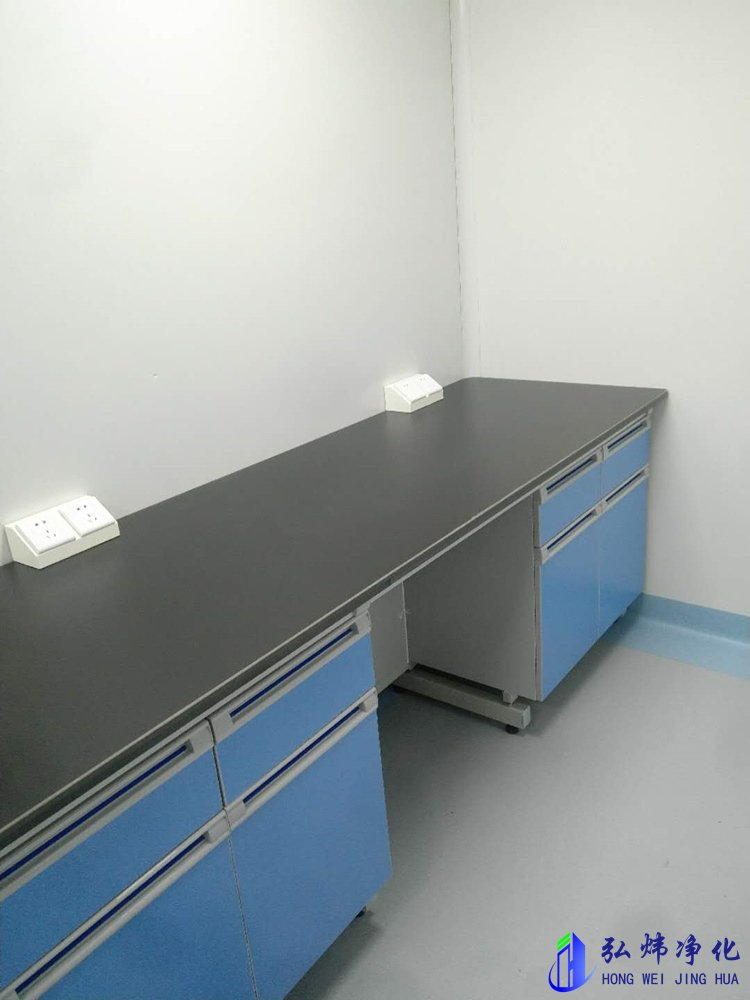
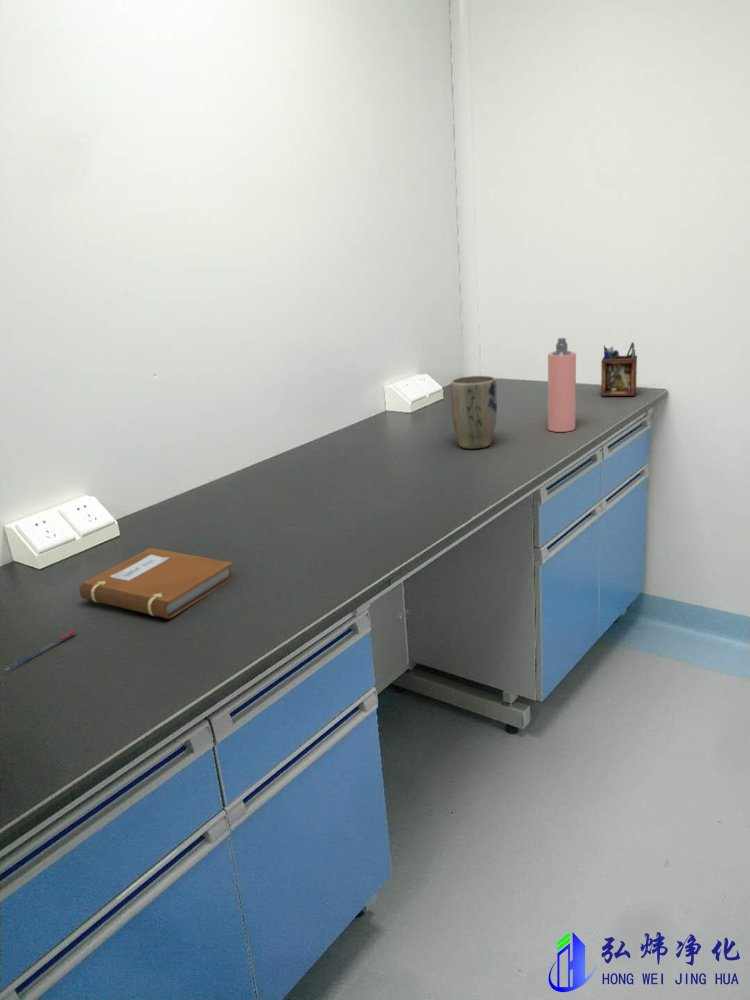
+ desk organizer [600,341,638,397]
+ notebook [78,547,236,620]
+ plant pot [450,375,498,450]
+ spray bottle [547,337,577,433]
+ pen [4,629,77,671]
